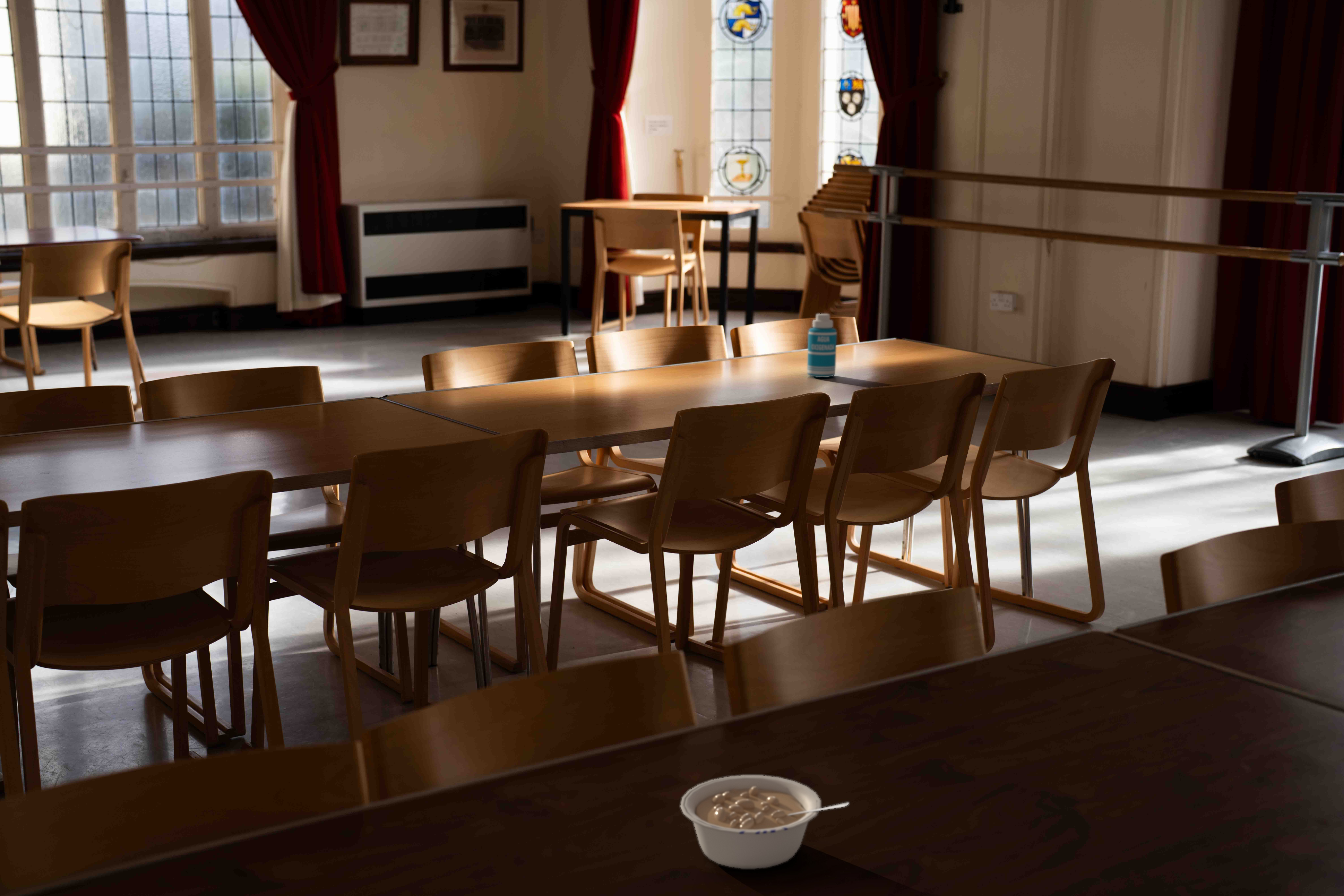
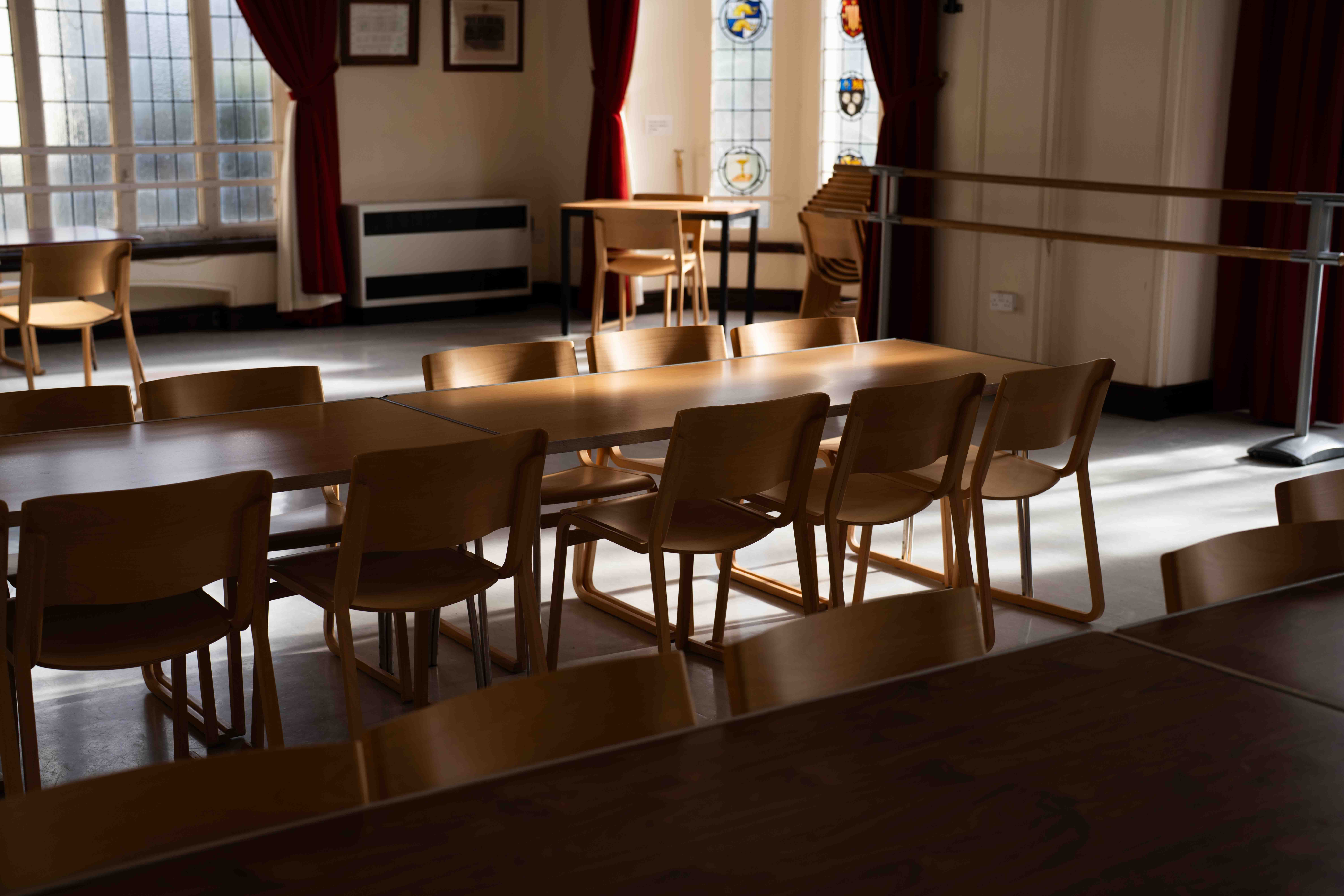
- bottle [807,313,837,378]
- legume [680,775,850,869]
